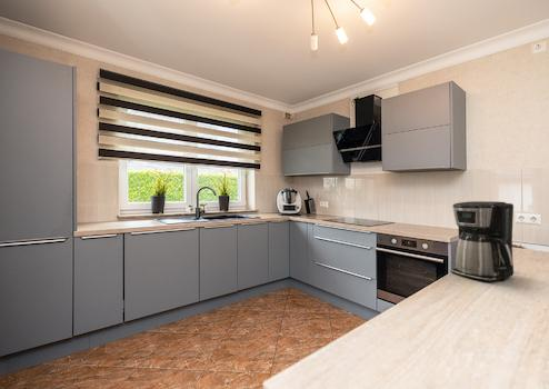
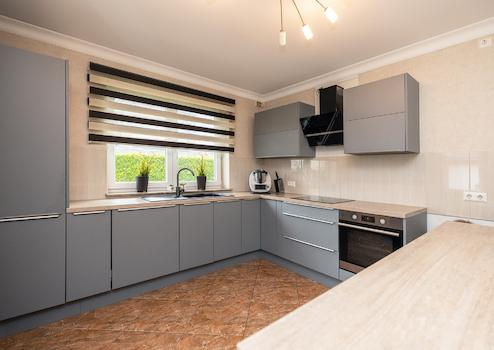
- coffee maker [449,200,515,283]
